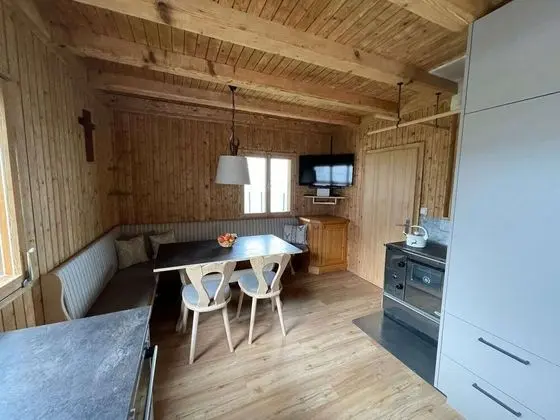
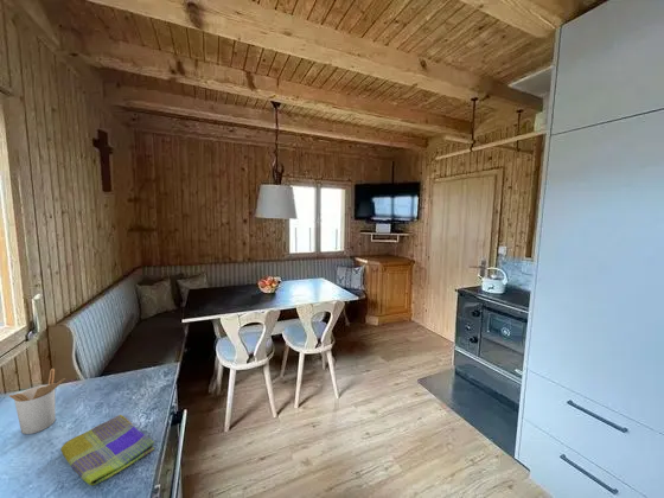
+ utensil holder [8,368,66,435]
+ dish towel [59,414,155,486]
